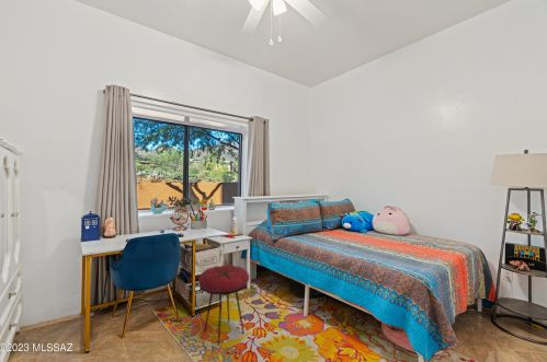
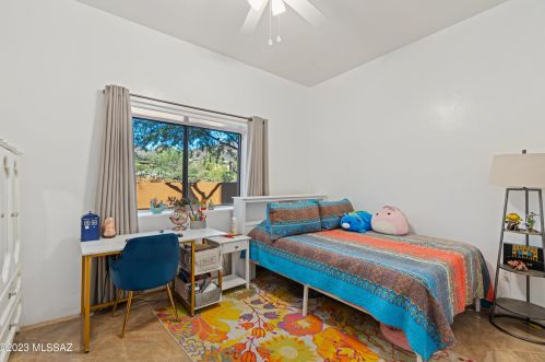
- stool [197,264,250,346]
